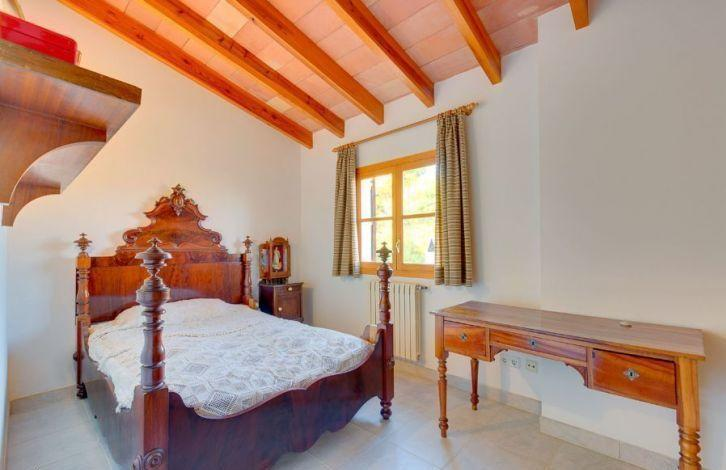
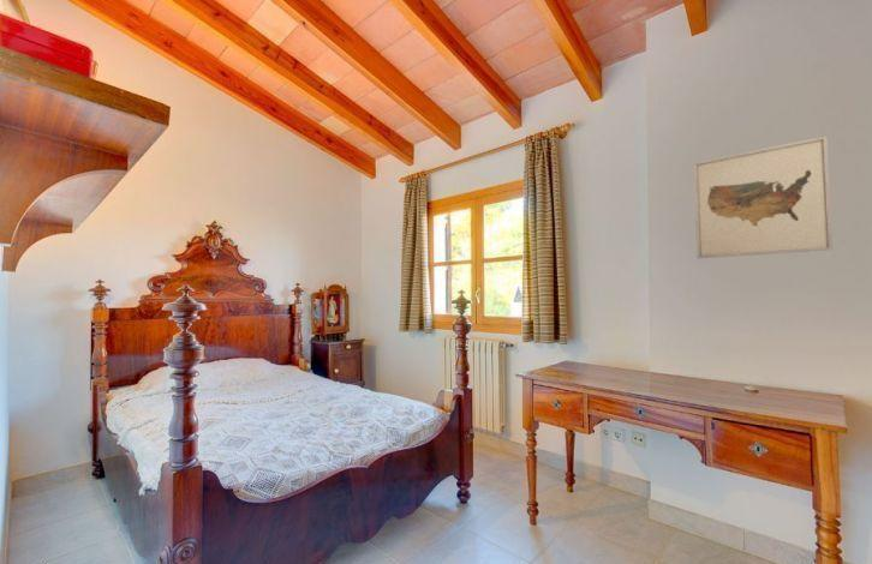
+ wall art [693,134,834,259]
